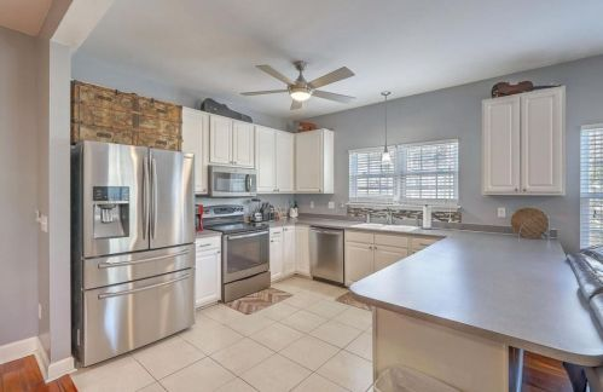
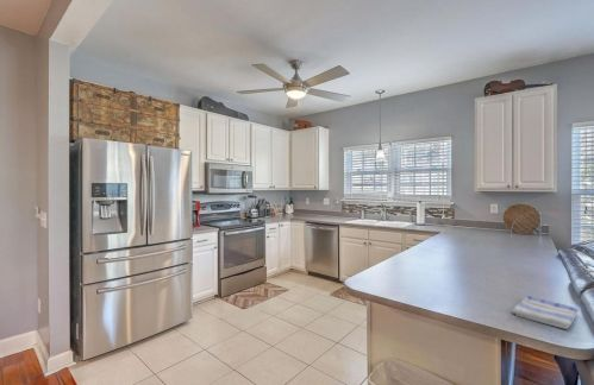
+ dish towel [509,295,579,330]
